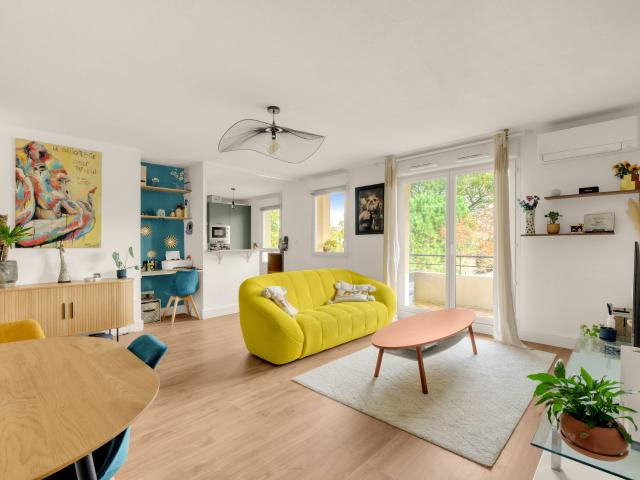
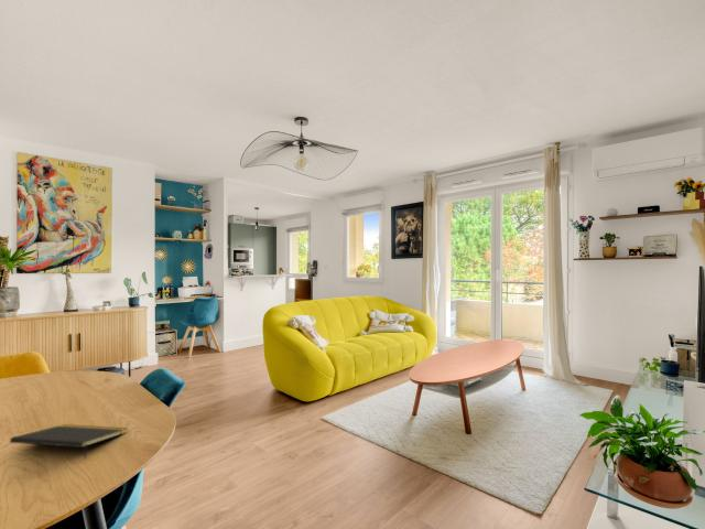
+ notepad [9,423,128,460]
